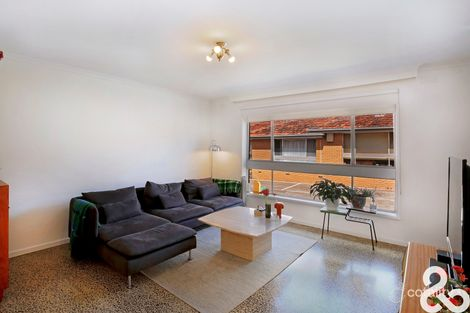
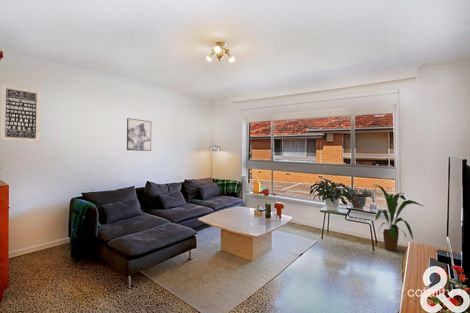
+ wall art [126,117,152,152]
+ wall art [0,83,42,143]
+ house plant [374,184,425,252]
